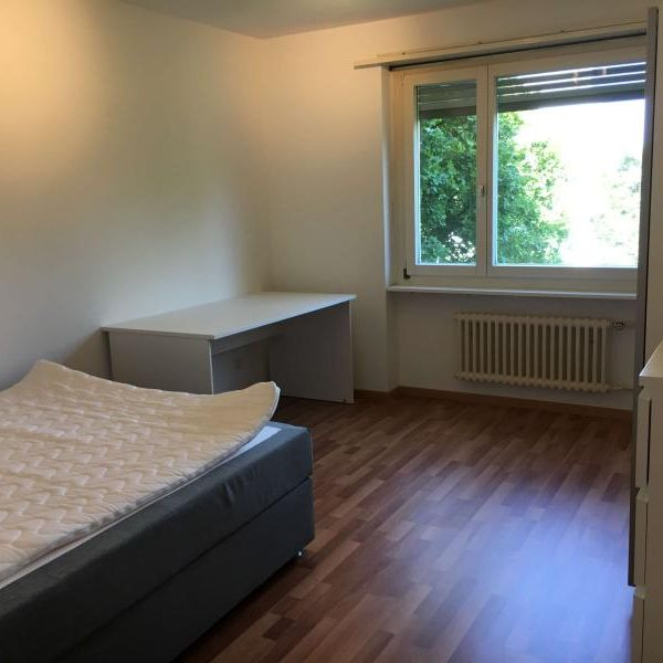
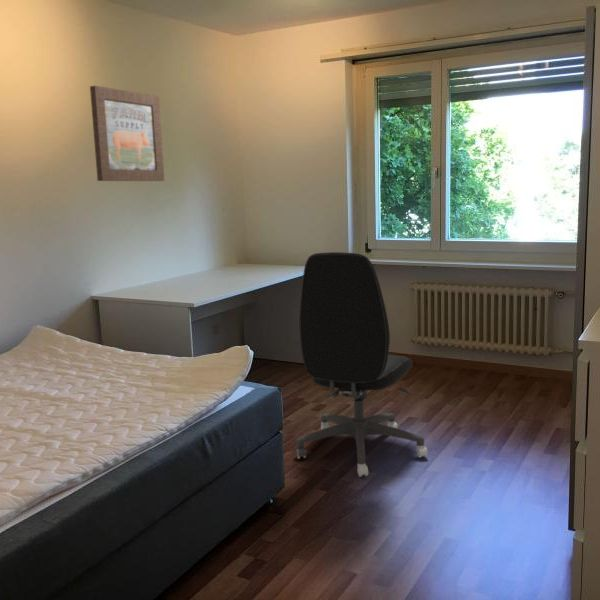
+ office chair [295,251,429,478]
+ wall art [89,85,165,182]
